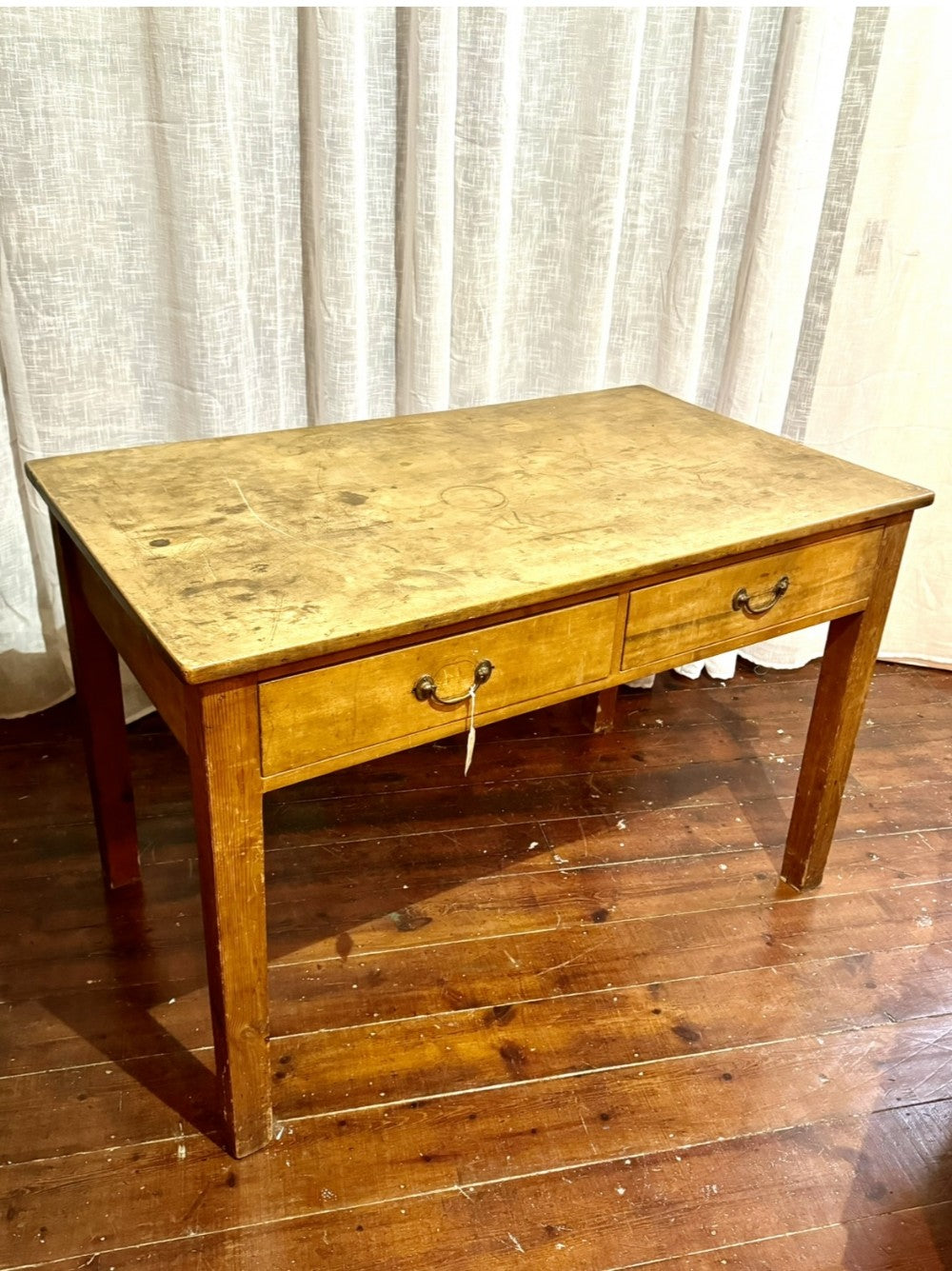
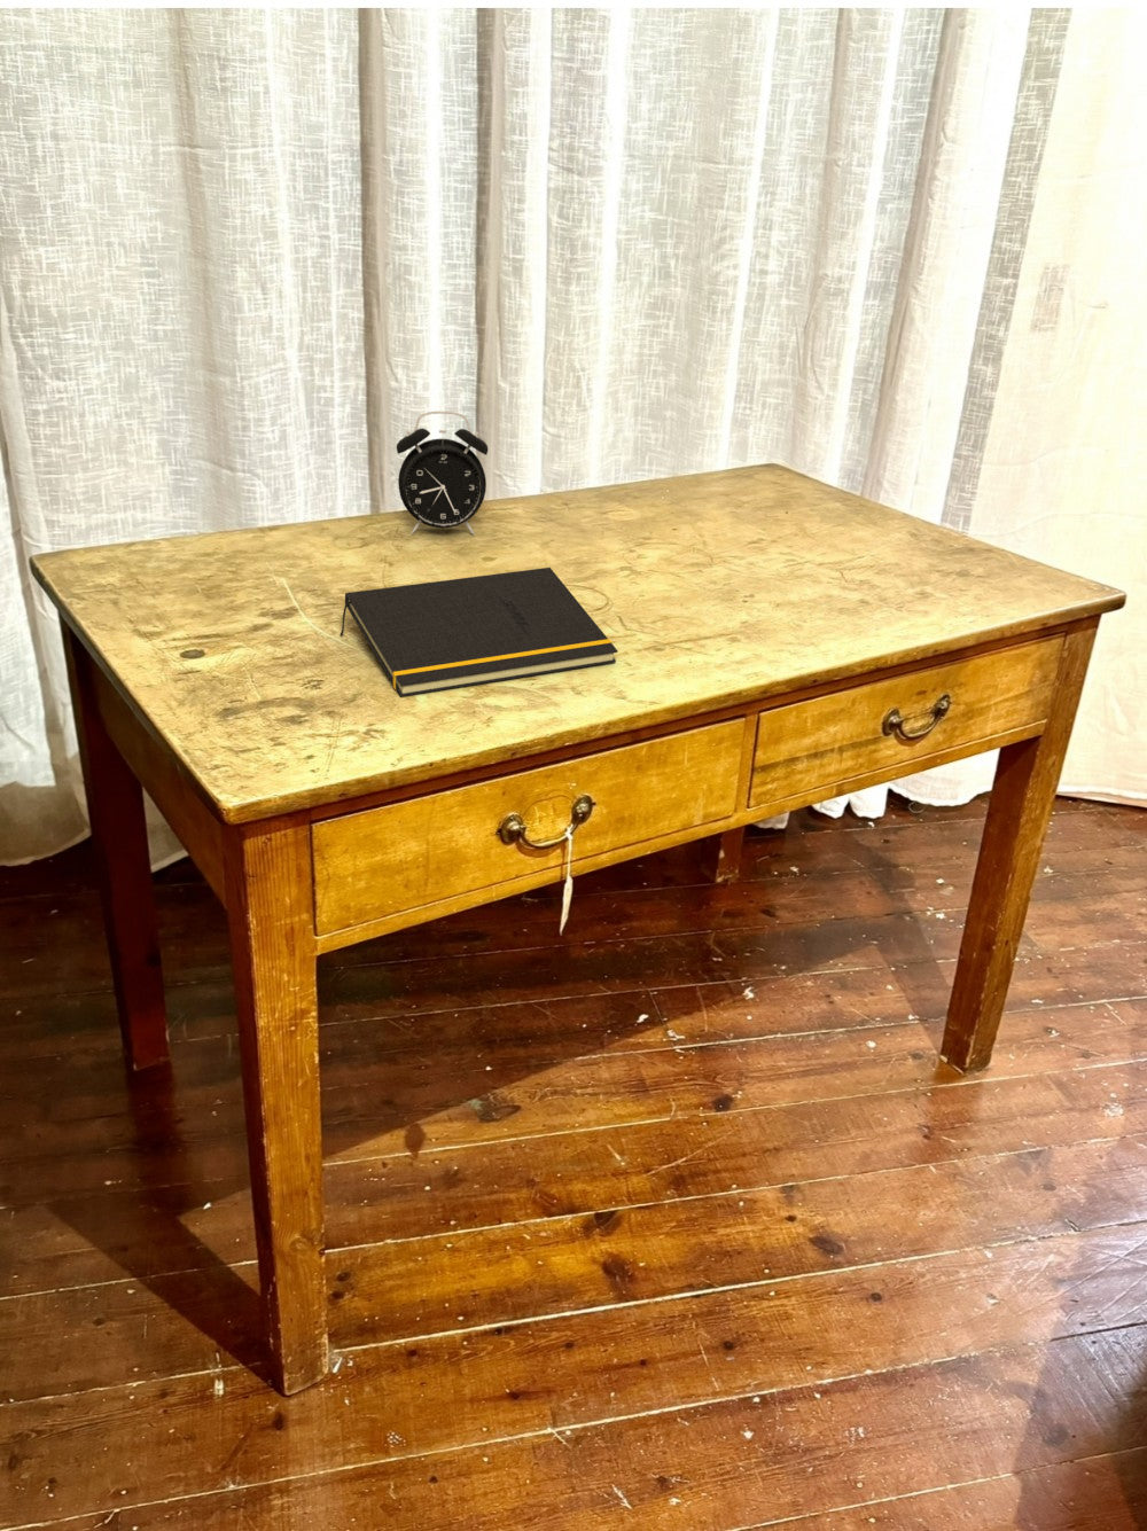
+ alarm clock [395,411,489,536]
+ notepad [340,566,618,699]
